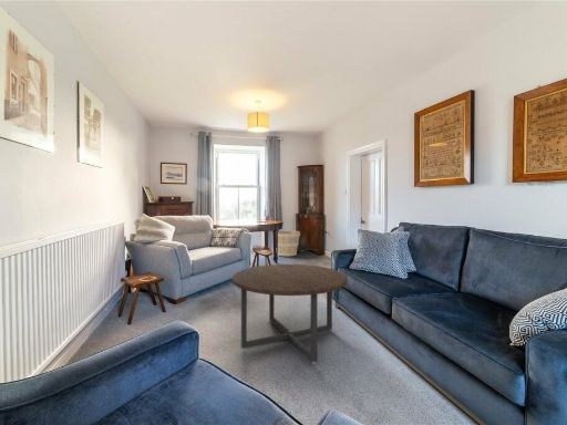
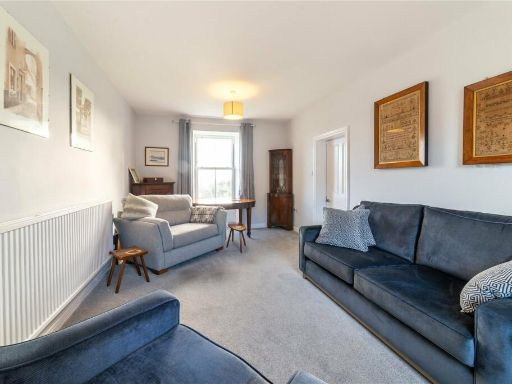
- coffee table [231,263,349,365]
- wooden bucket [277,229,301,258]
